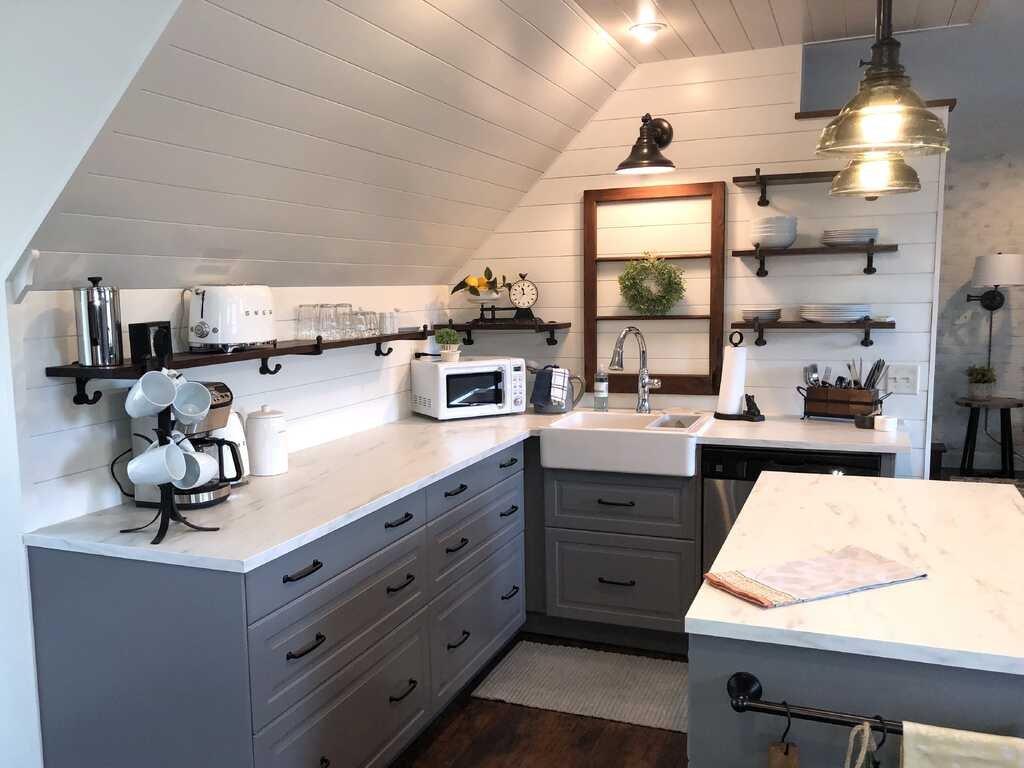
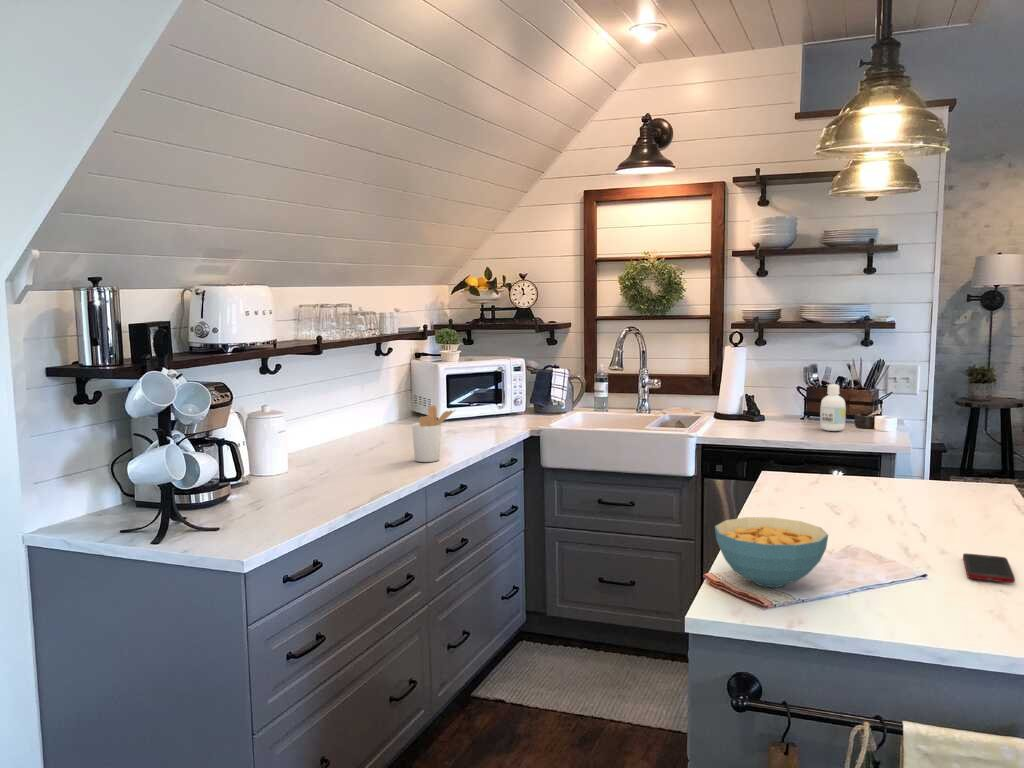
+ cell phone [962,552,1016,584]
+ utensil holder [411,404,457,463]
+ bottle [819,383,847,432]
+ cereal bowl [714,516,829,588]
